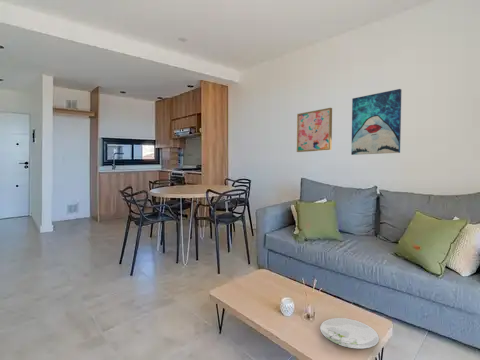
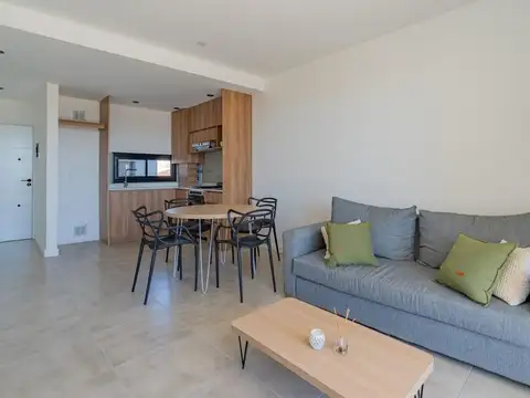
- plate [319,317,380,350]
- wall art [350,88,402,156]
- wall art [296,107,333,153]
